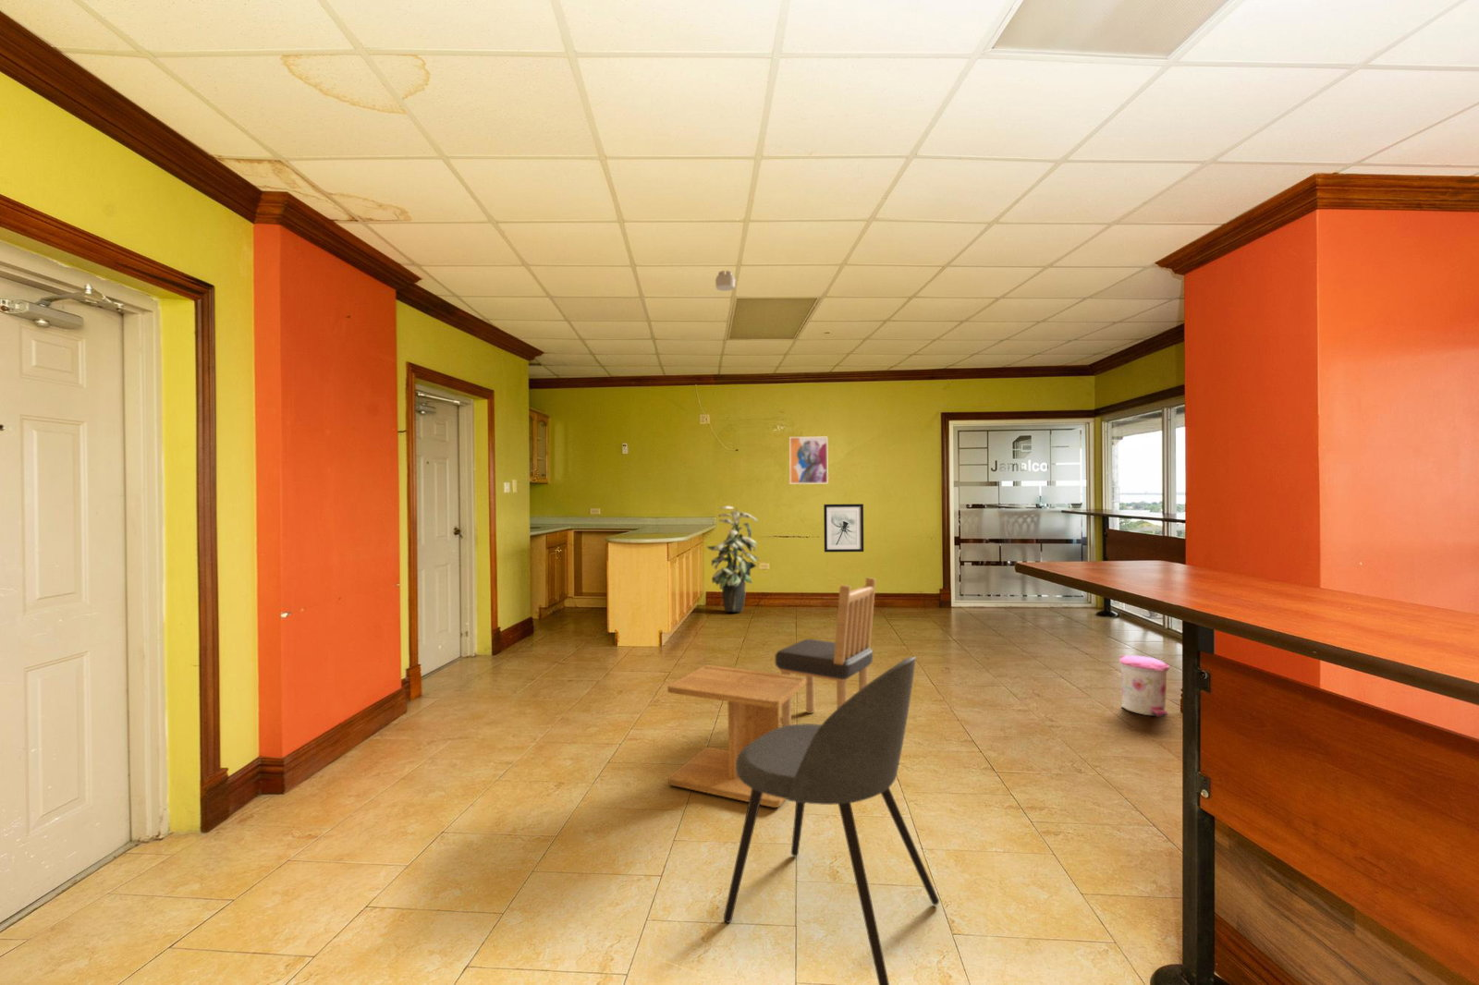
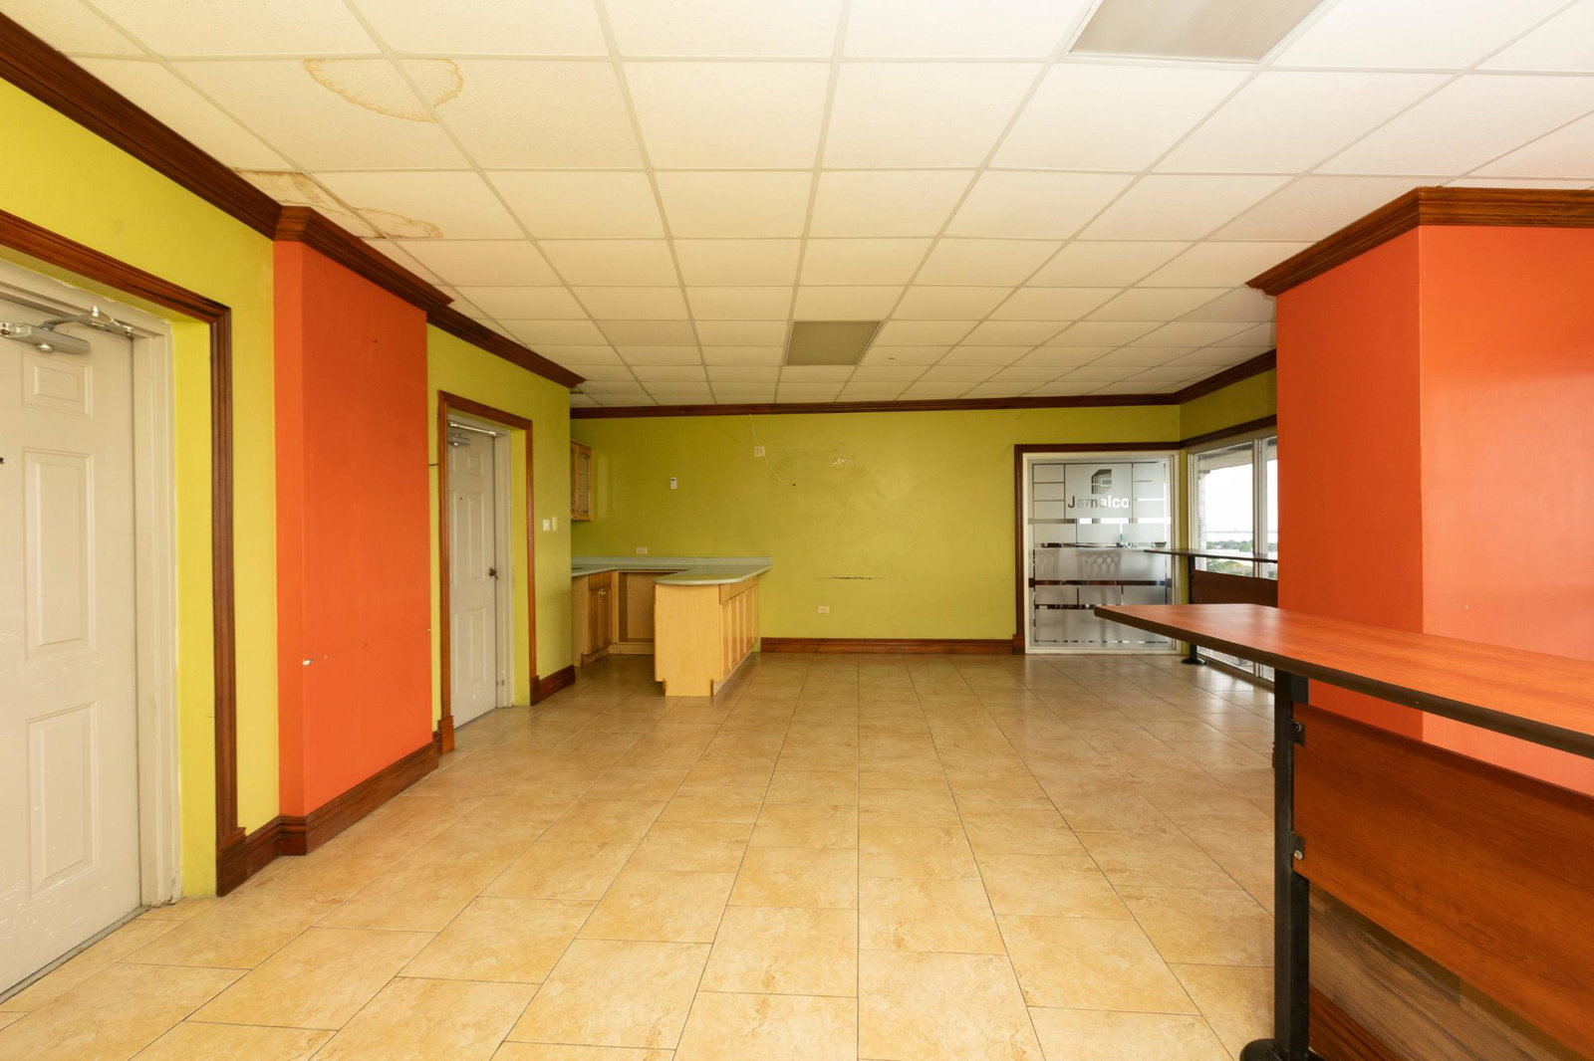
- dining chair [722,656,940,985]
- dining chair [774,576,876,727]
- trash can [1118,654,1170,718]
- side table [666,664,806,808]
- smoke detector [715,269,736,292]
- wall art [823,502,864,553]
- indoor plant [705,506,761,612]
- wall art [788,436,829,485]
